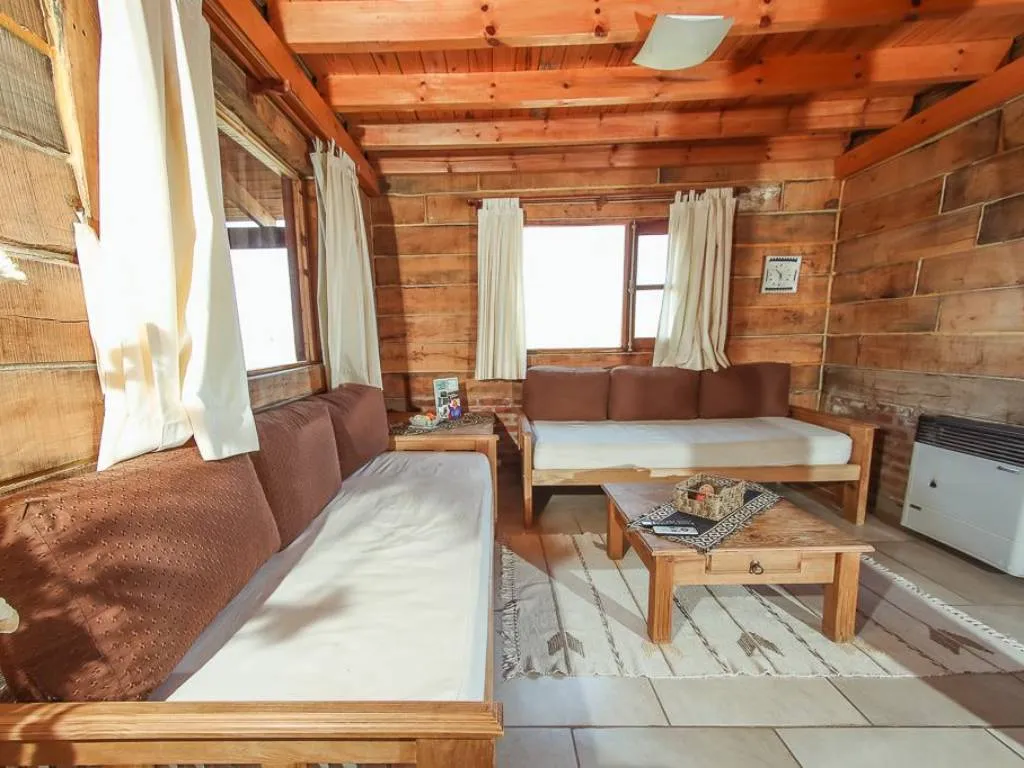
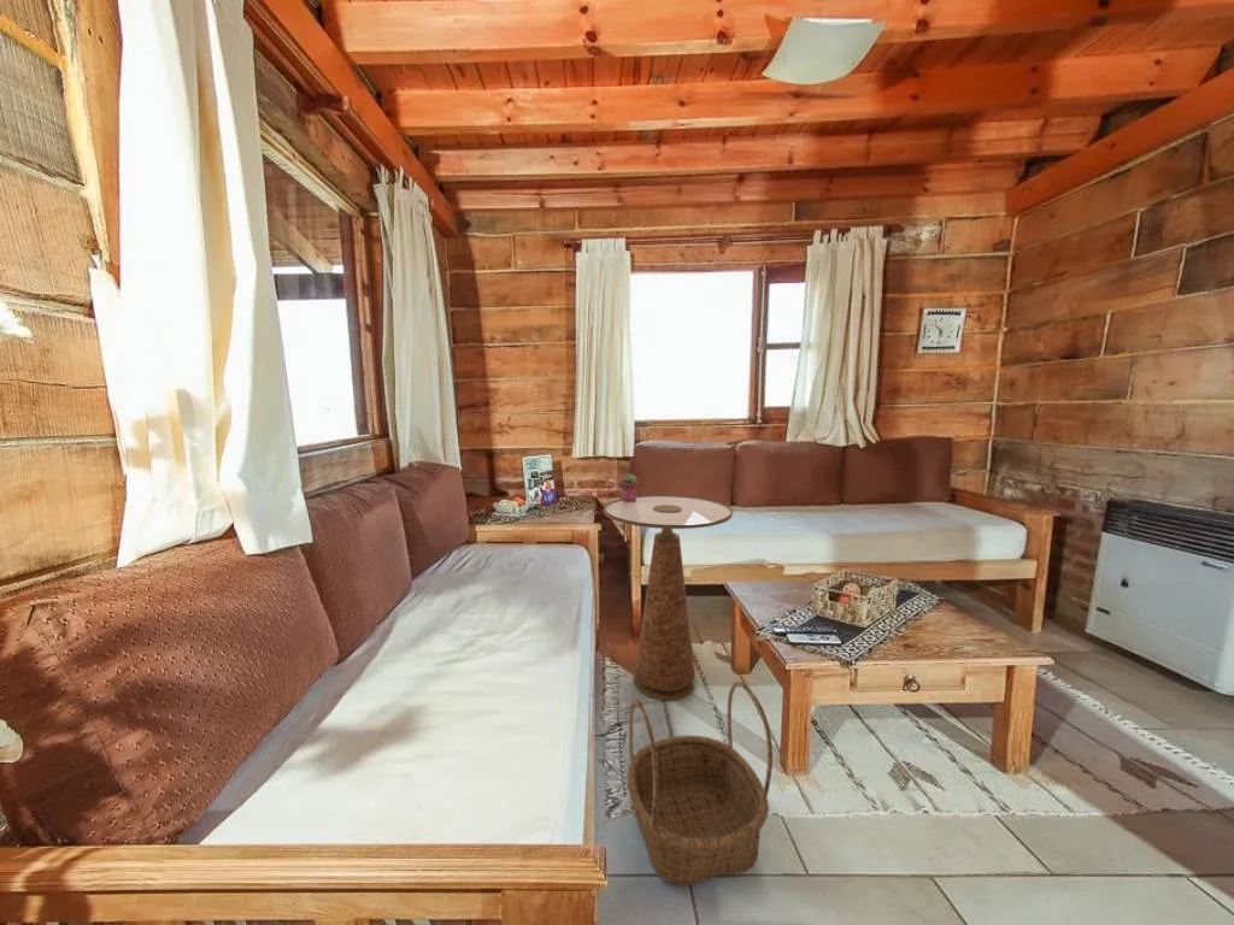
+ potted succulent [618,473,641,502]
+ side table [603,494,734,701]
+ basket [625,681,774,886]
